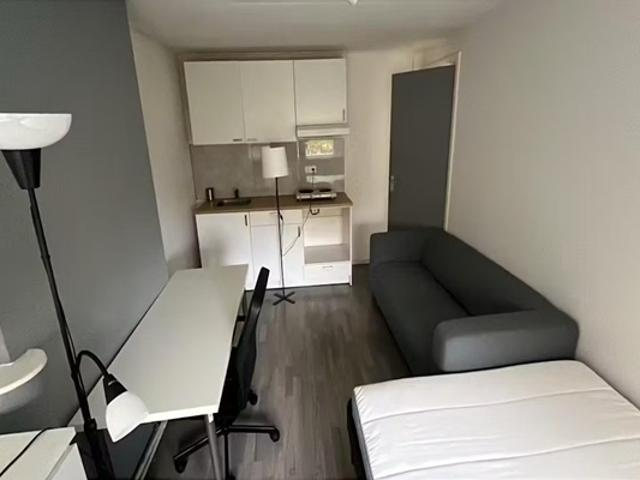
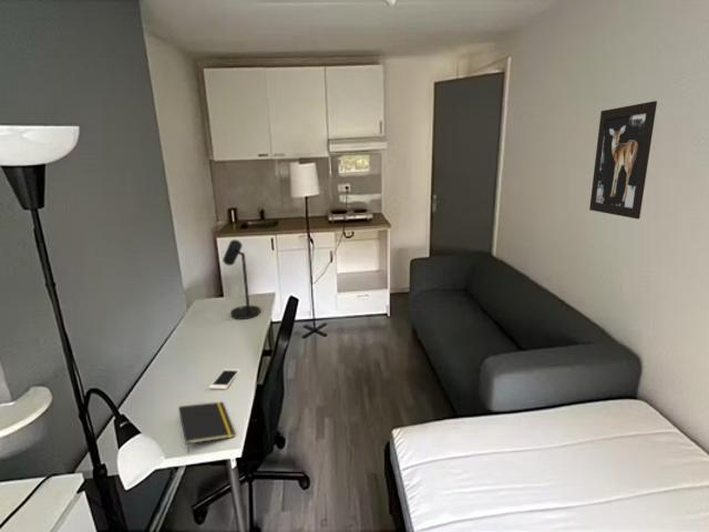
+ wall art [588,100,658,219]
+ desk lamp [222,238,261,320]
+ cell phone [208,368,242,390]
+ notepad [177,401,236,454]
